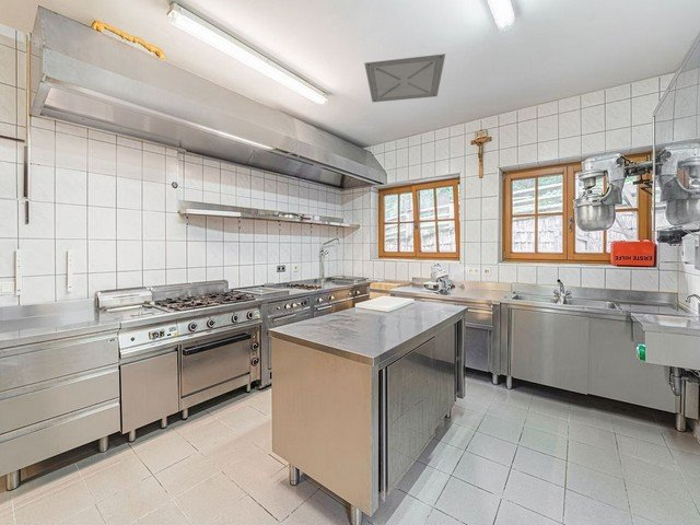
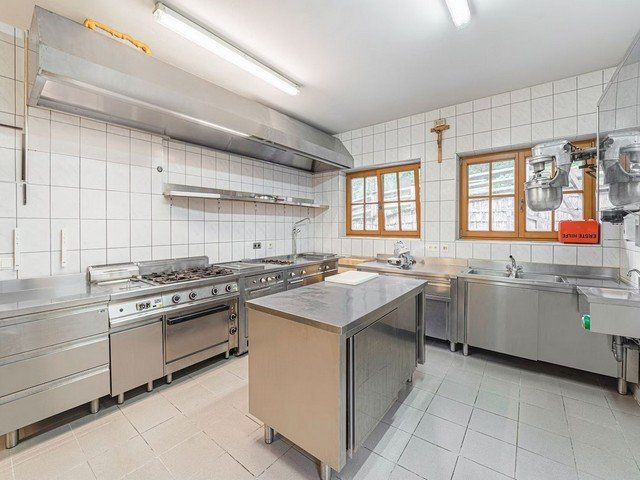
- ceiling vent [363,52,446,104]
